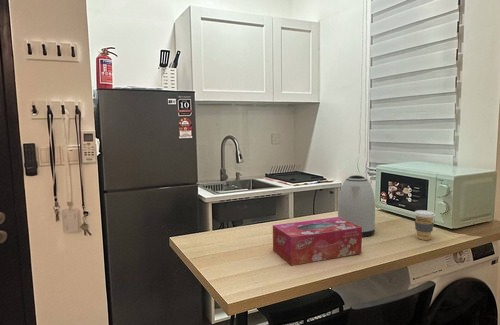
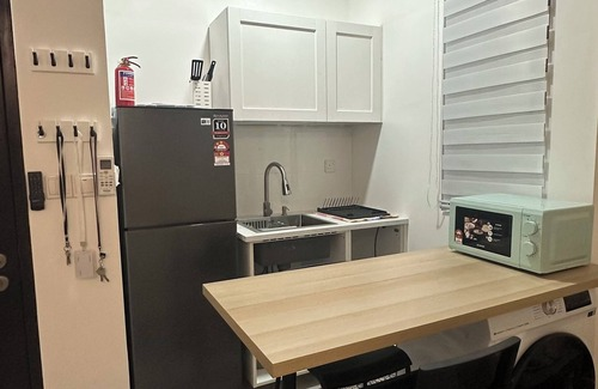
- kettle [337,174,376,238]
- tissue box [272,216,363,266]
- coffee cup [413,209,437,241]
